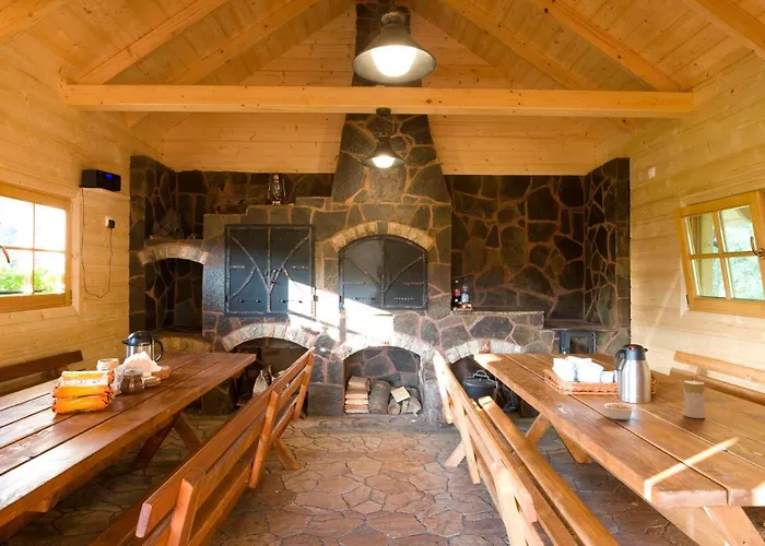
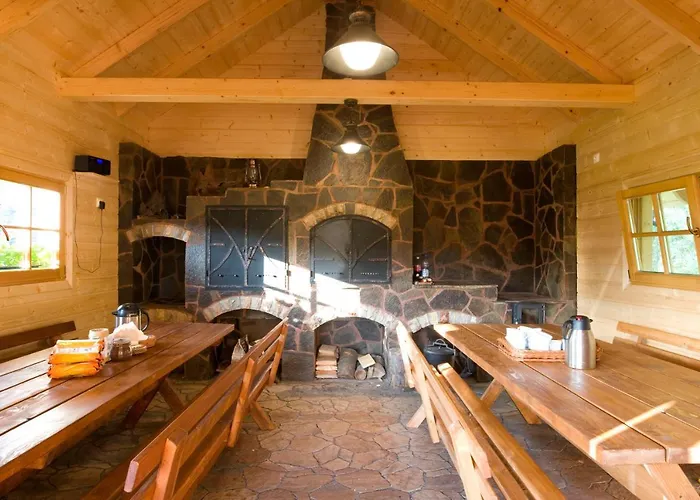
- candle [683,380,706,419]
- legume [602,402,636,422]
